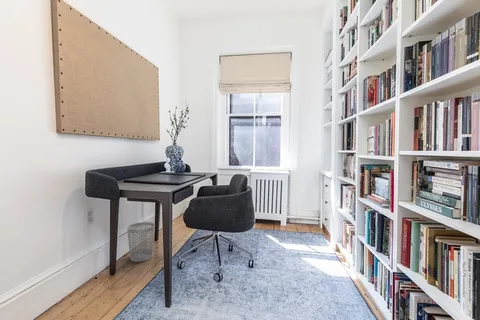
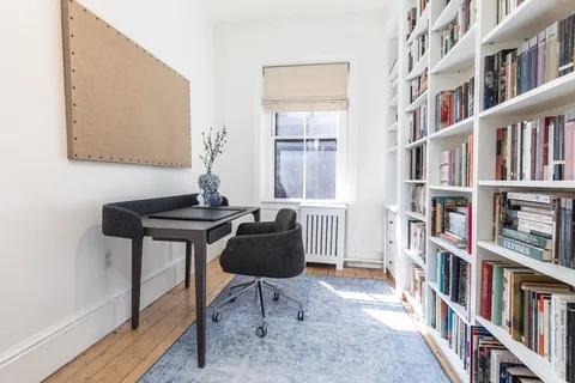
- wastebasket [126,221,156,263]
